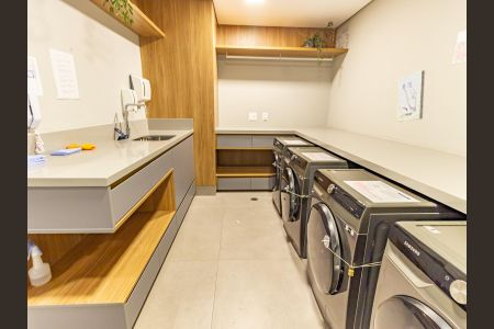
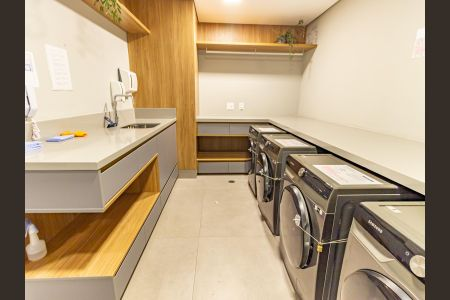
- wall art [396,69,426,123]
